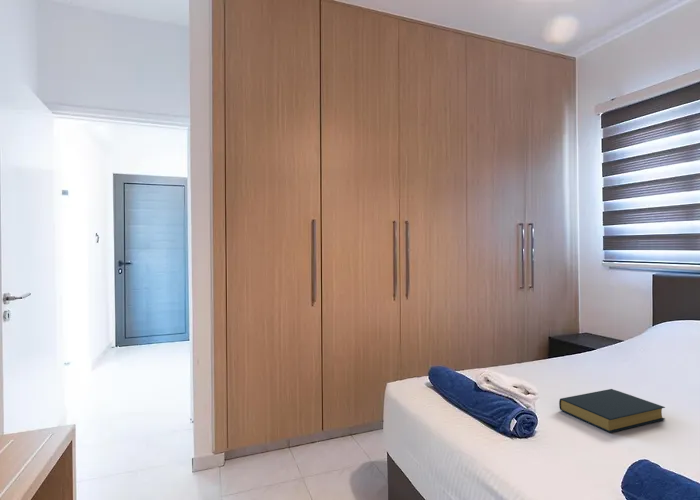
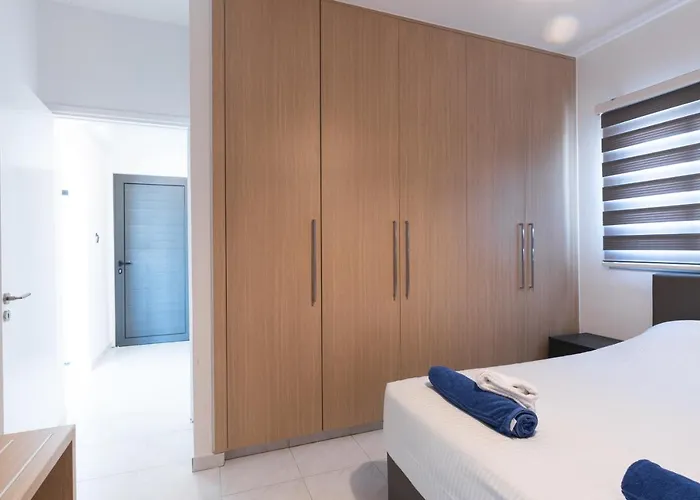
- hardback book [558,388,666,434]
